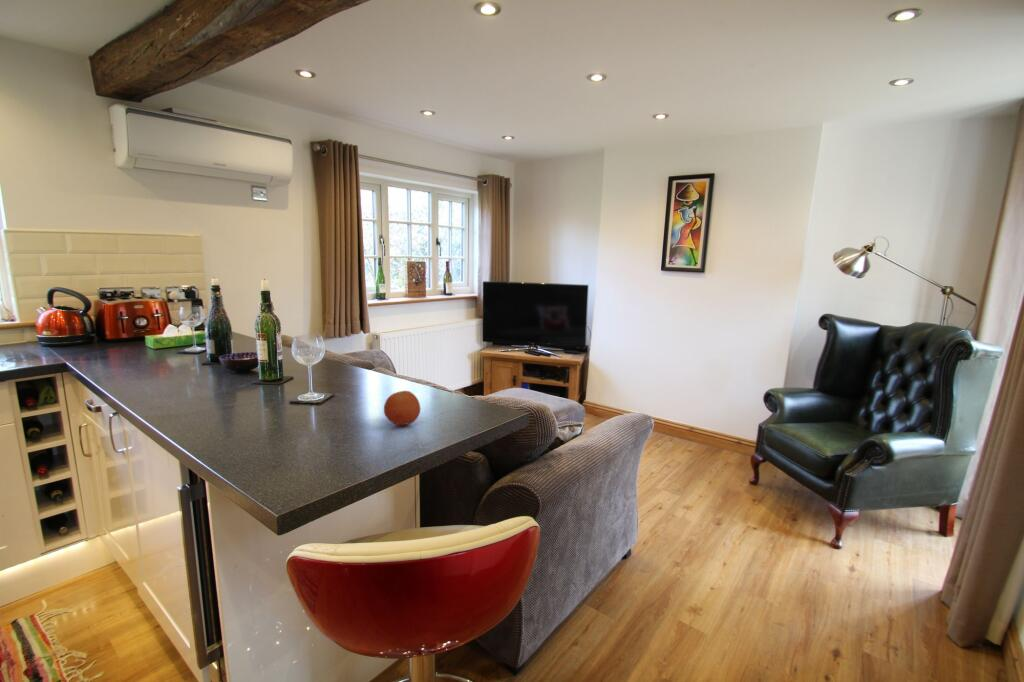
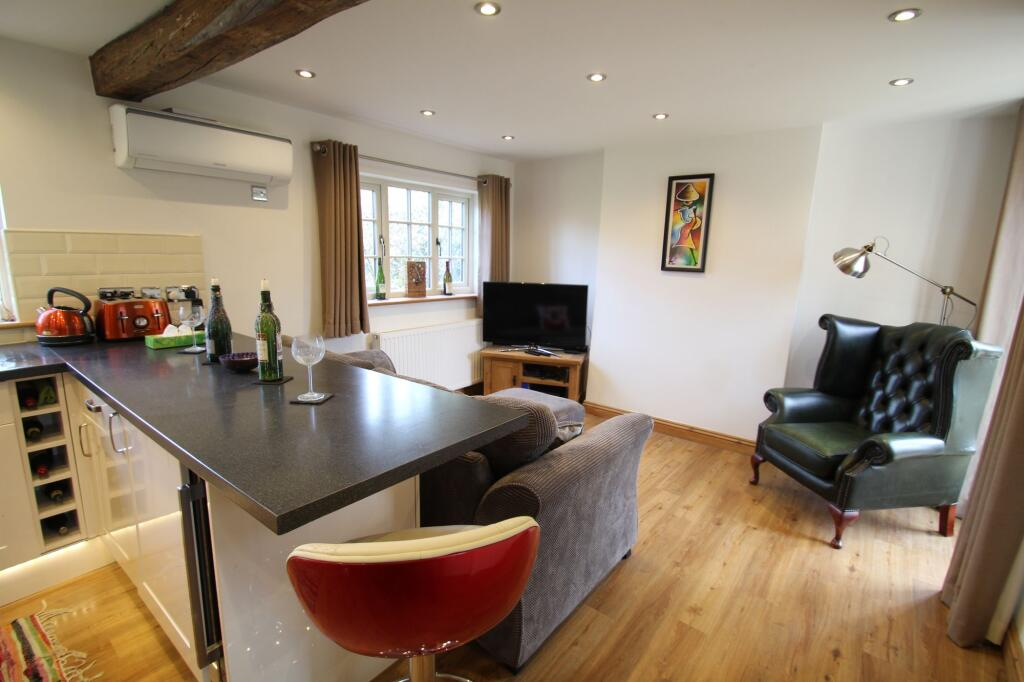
- fruit [383,390,421,426]
